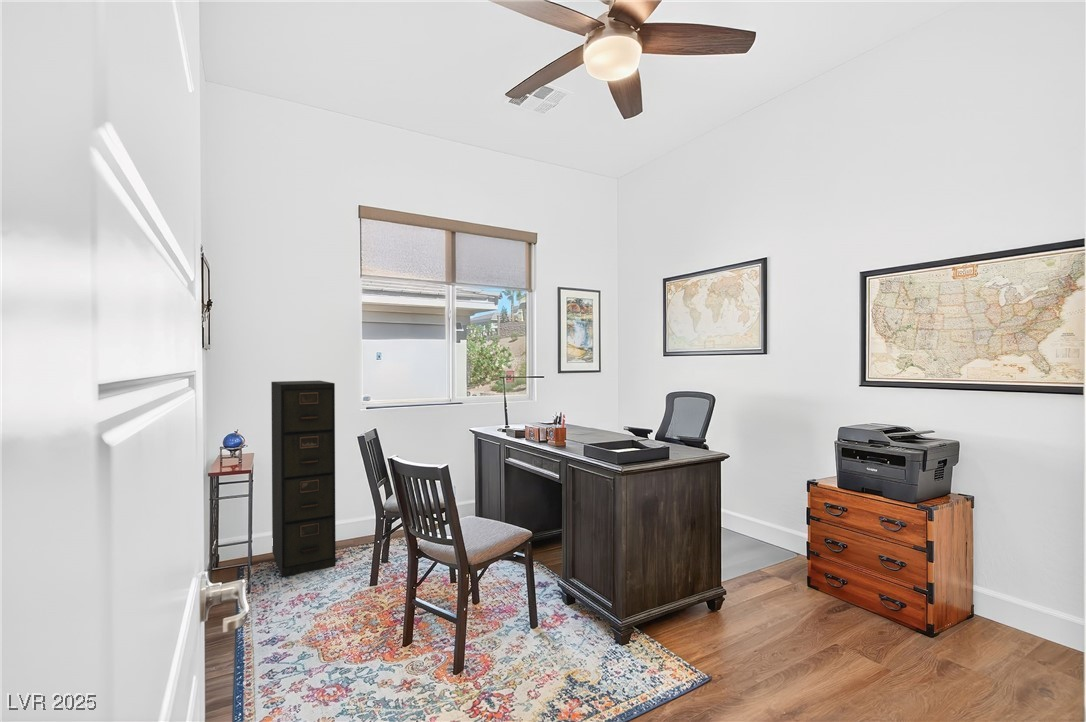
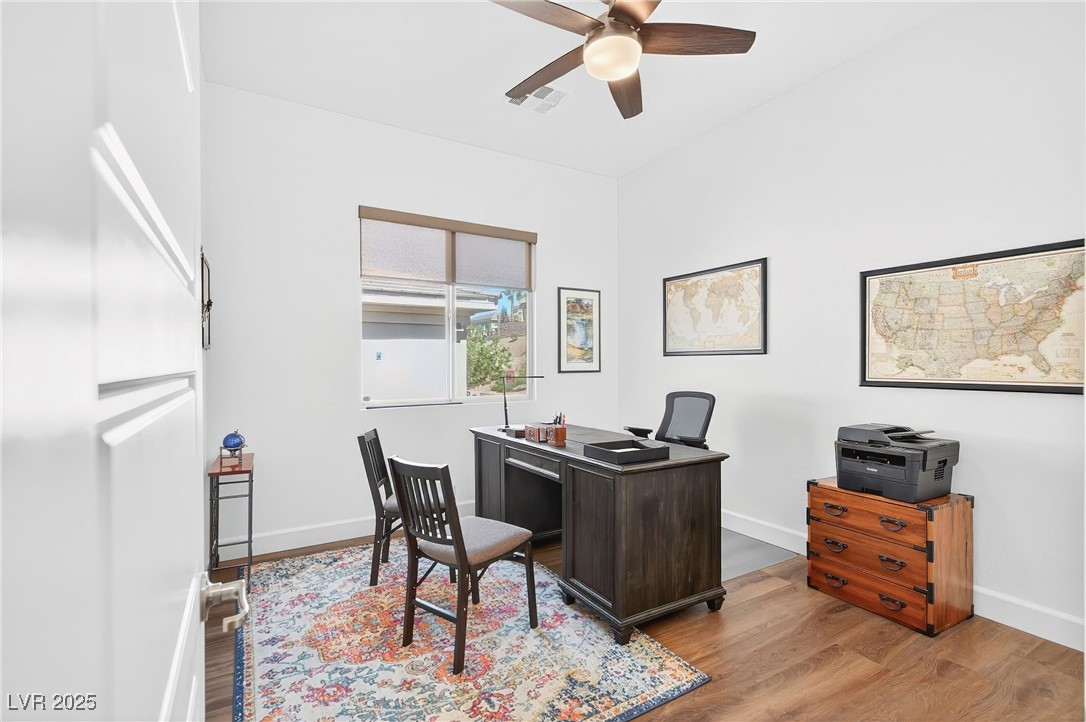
- filing cabinet [270,380,337,578]
